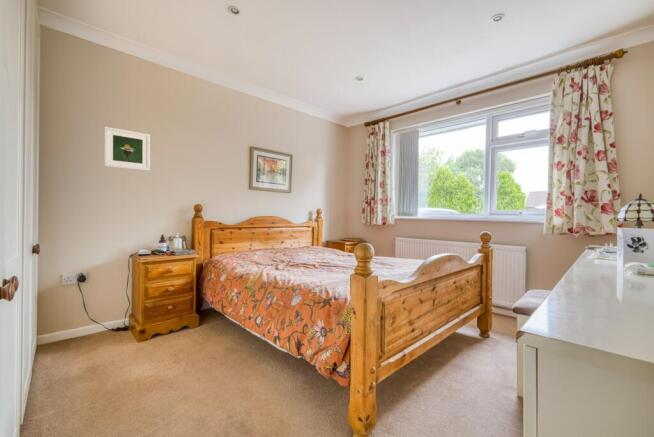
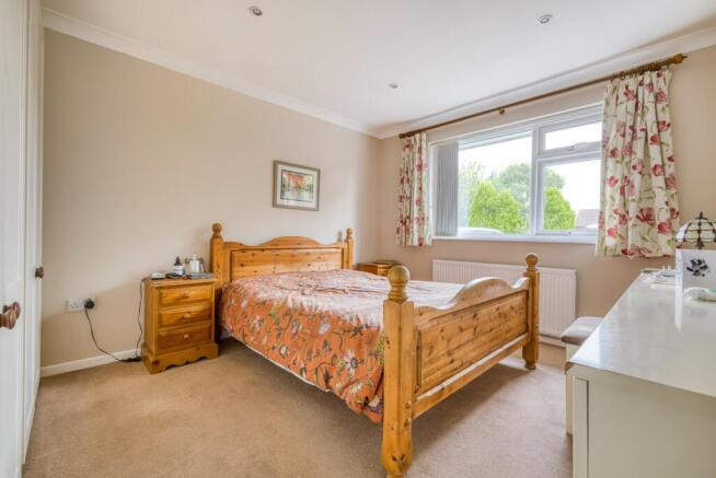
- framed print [103,126,151,172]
